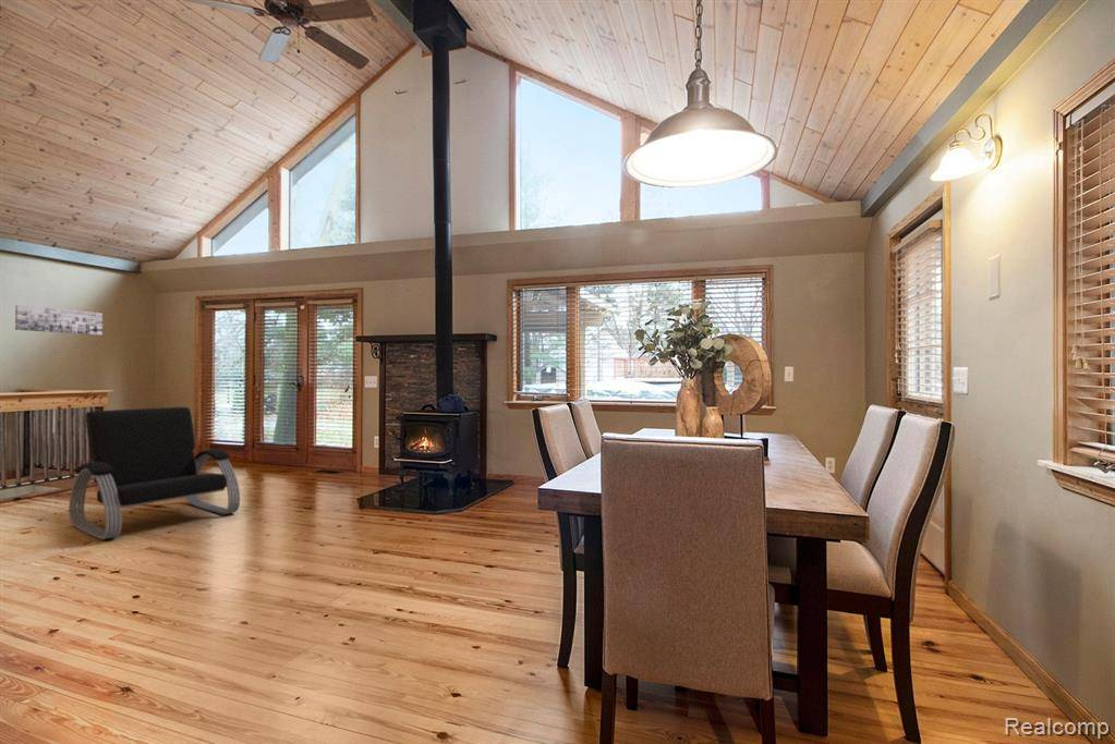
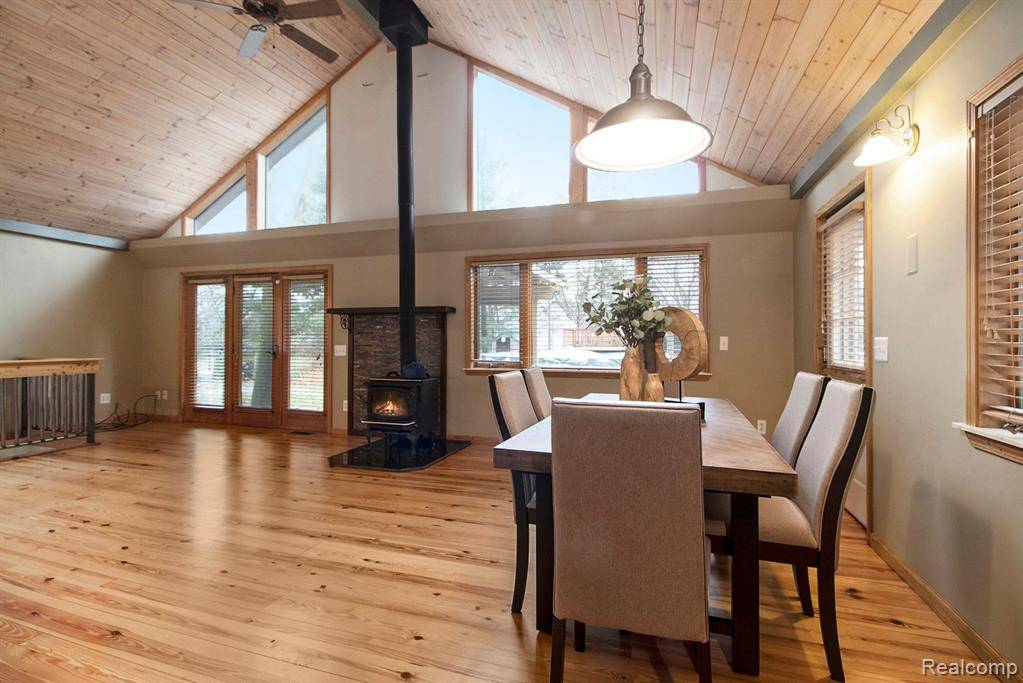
- wall art [14,304,104,337]
- armchair [68,406,241,540]
